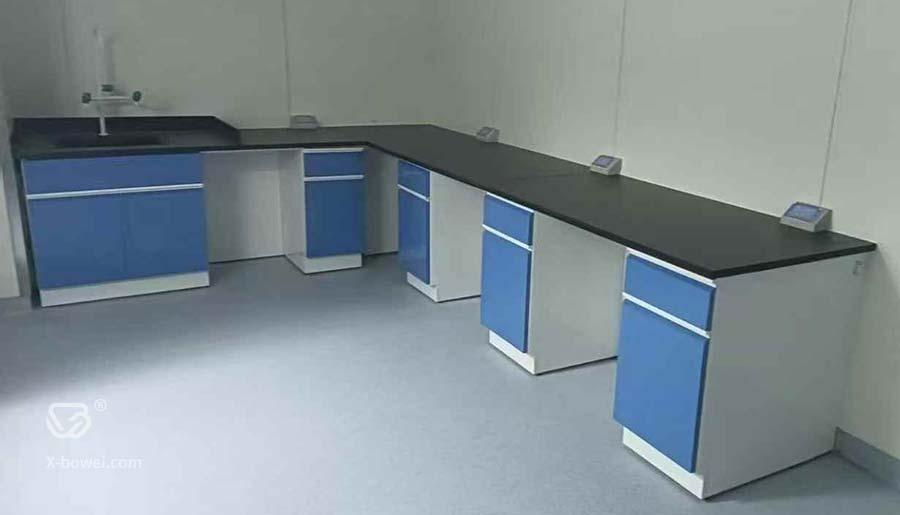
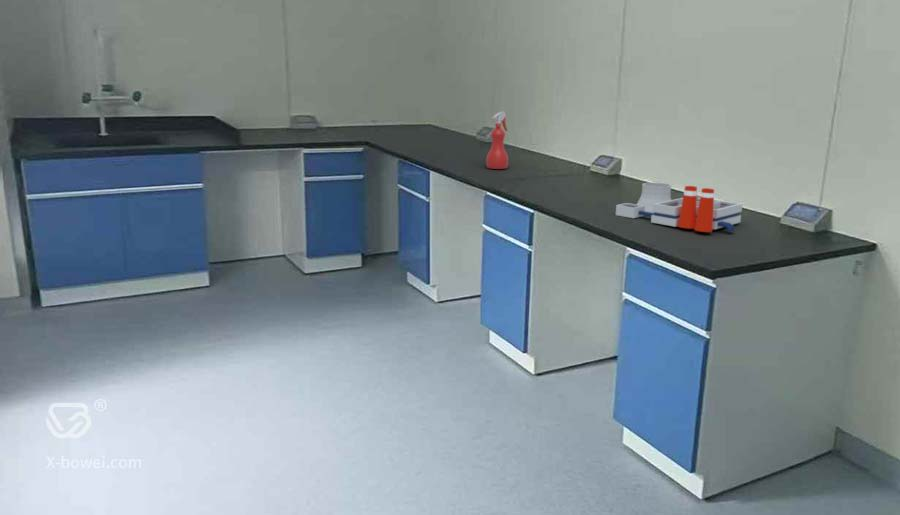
+ spray bottle [485,111,509,170]
+ laboratory equipment [615,182,743,233]
